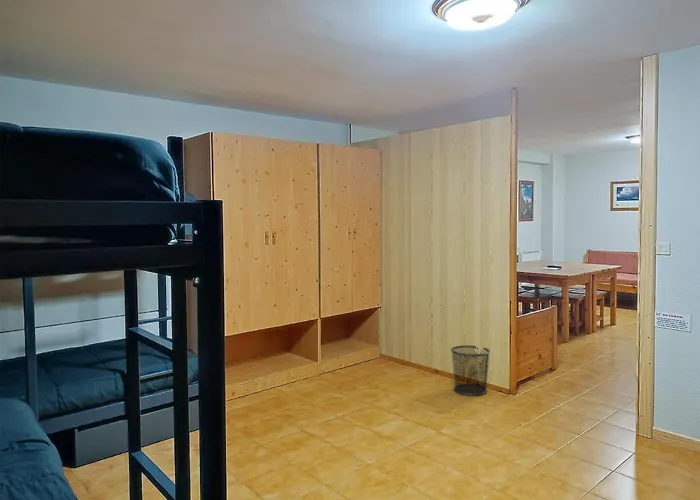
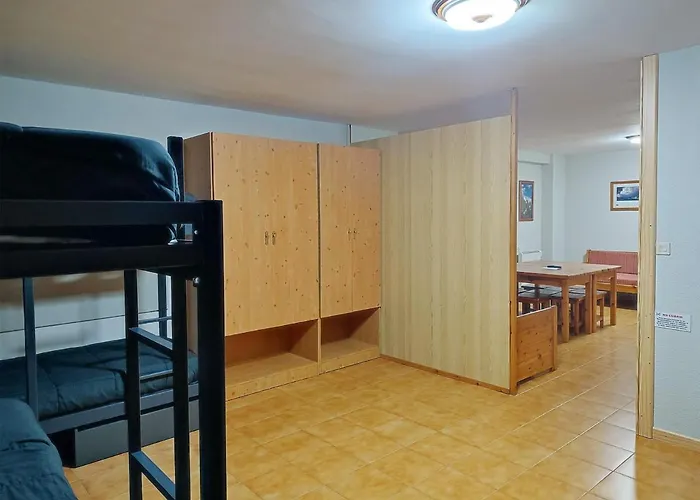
- waste bin [450,344,491,397]
